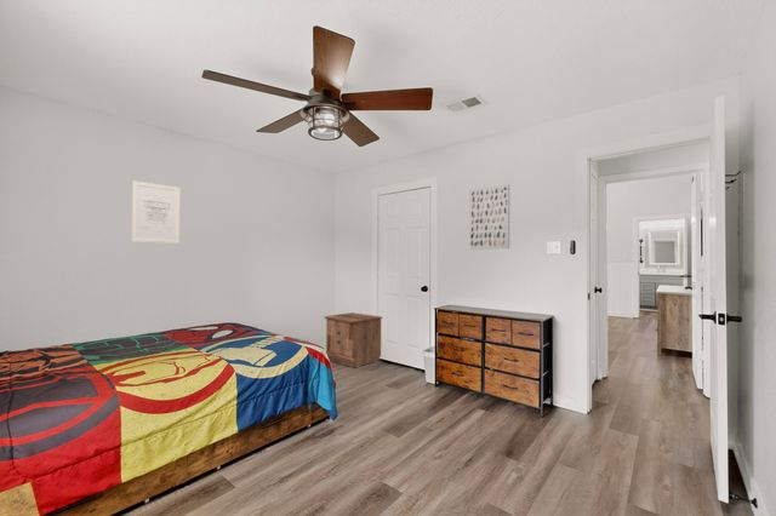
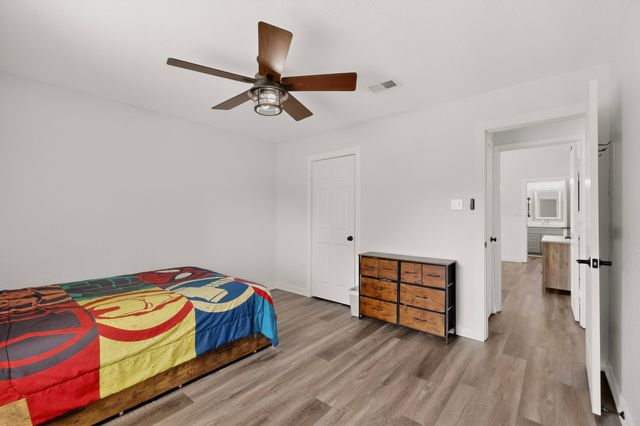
- nightstand [324,311,383,368]
- wall art [468,183,510,251]
- wall art [131,180,181,245]
